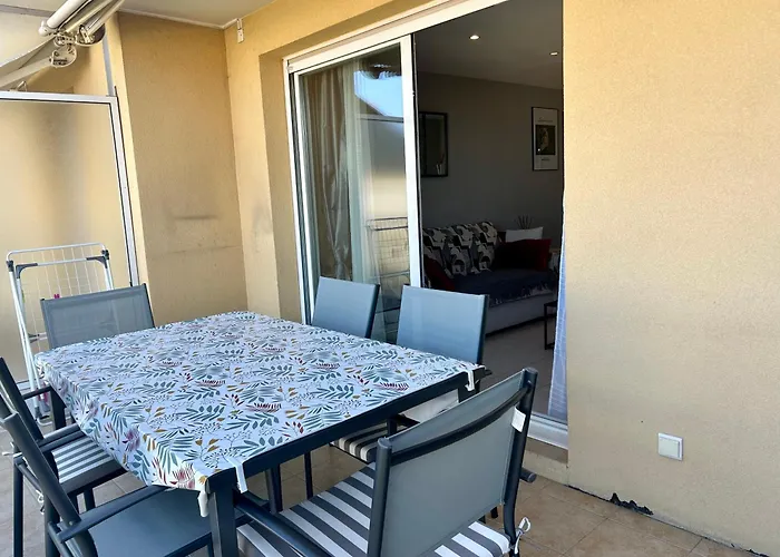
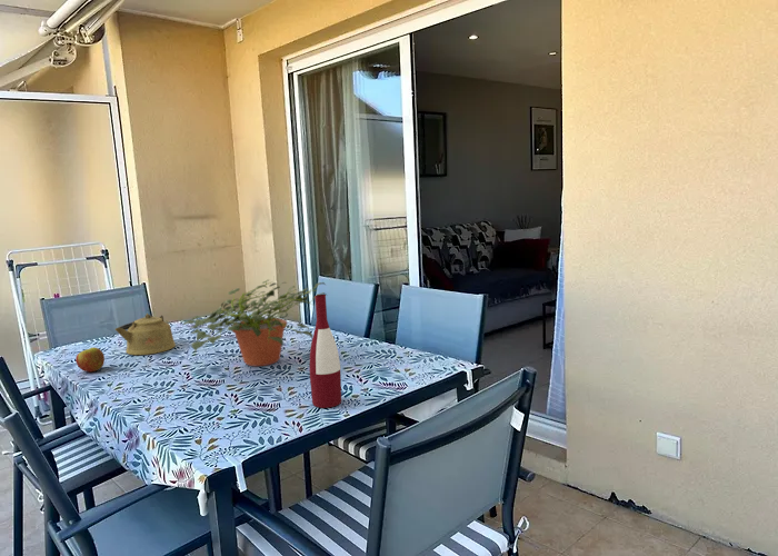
+ kettle [114,312,177,356]
+ potted plant [182,278,328,367]
+ apple [74,346,106,373]
+ alcohol [309,294,342,409]
